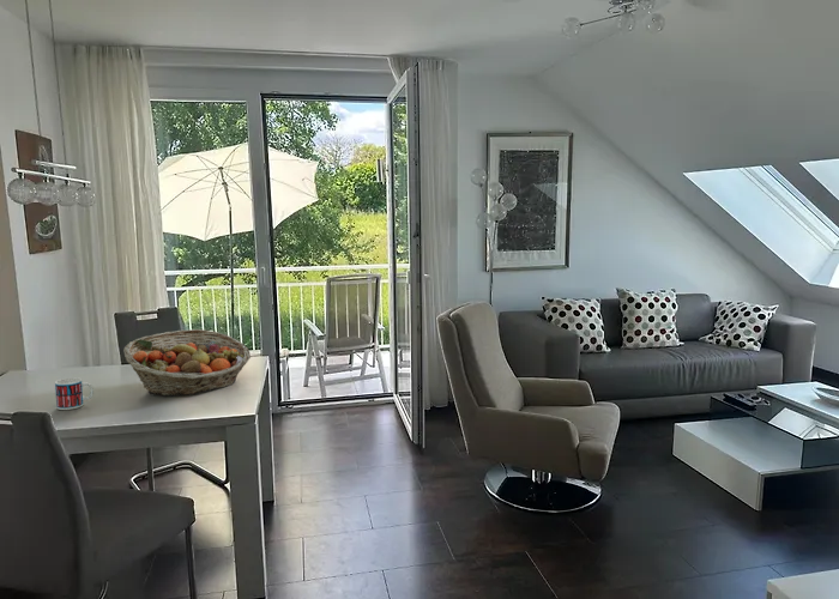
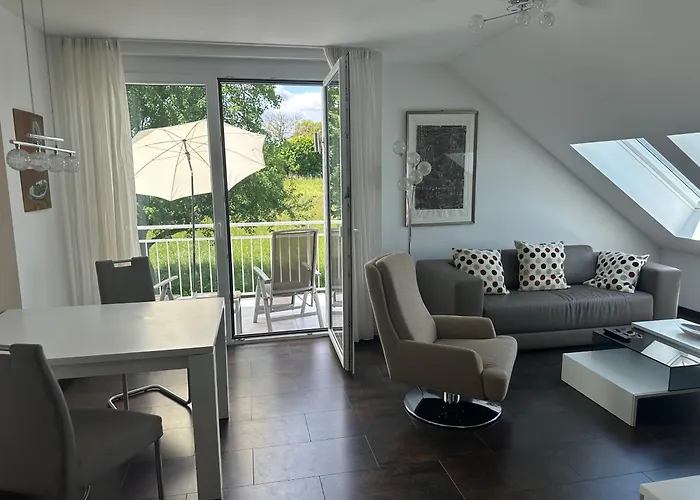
- mug [54,376,95,411]
- fruit basket [122,328,252,398]
